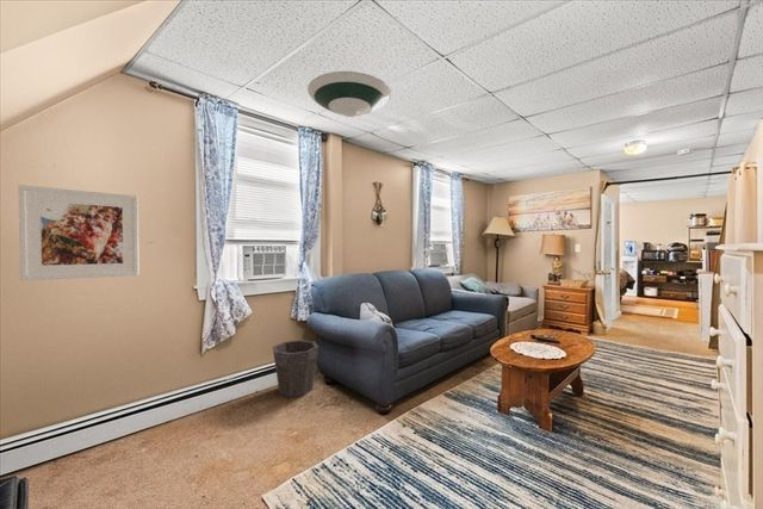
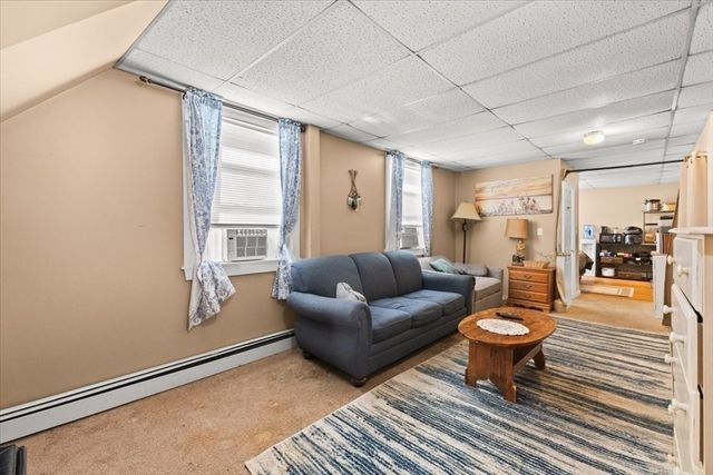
- waste bin [272,339,320,398]
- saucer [306,70,392,118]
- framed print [17,184,139,283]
